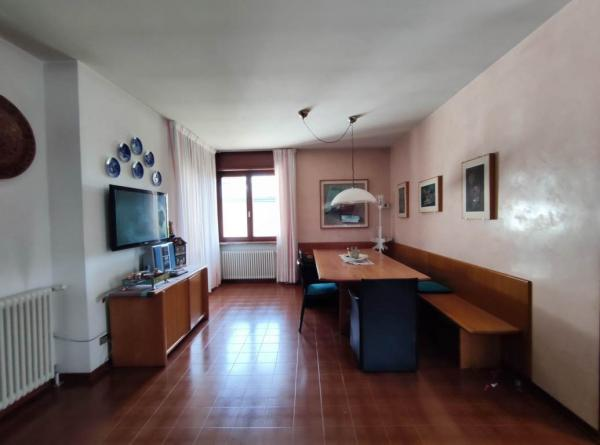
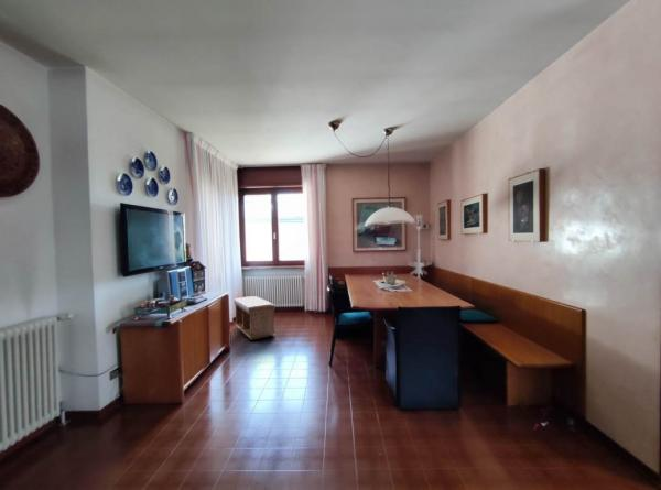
+ bench [234,295,277,341]
